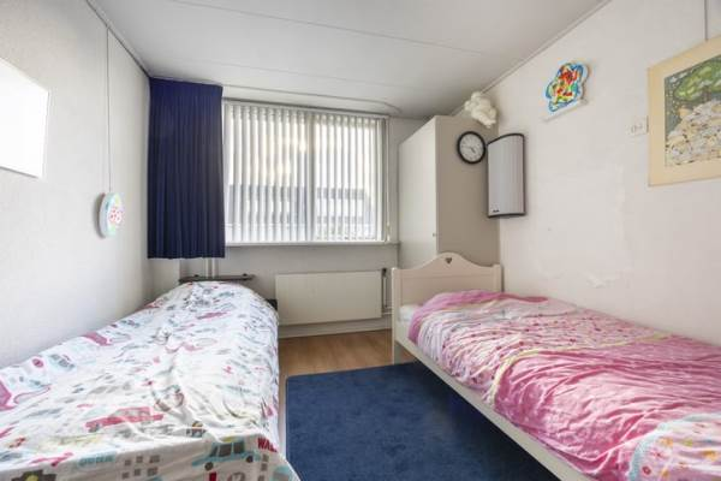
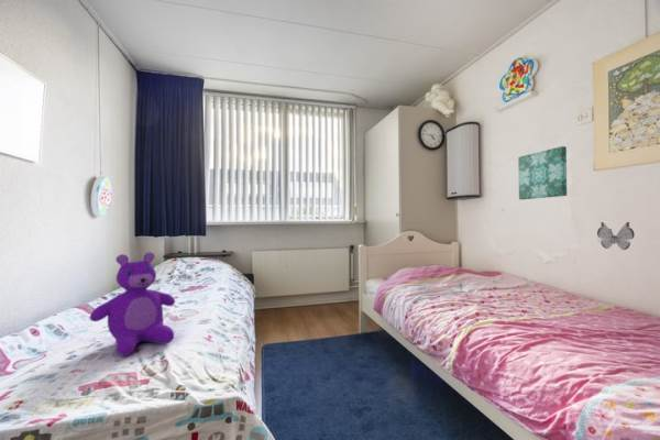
+ teddy bear [89,251,176,356]
+ decorative butterfly [596,221,636,251]
+ wall art [517,145,568,200]
